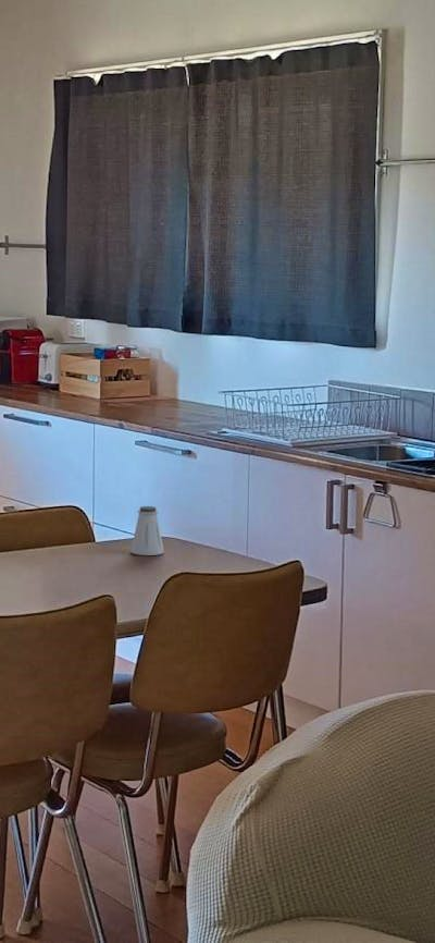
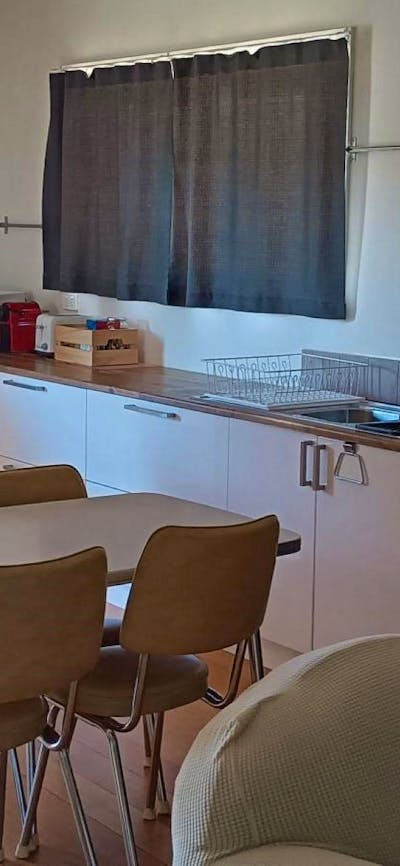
- saltshaker [129,505,165,556]
